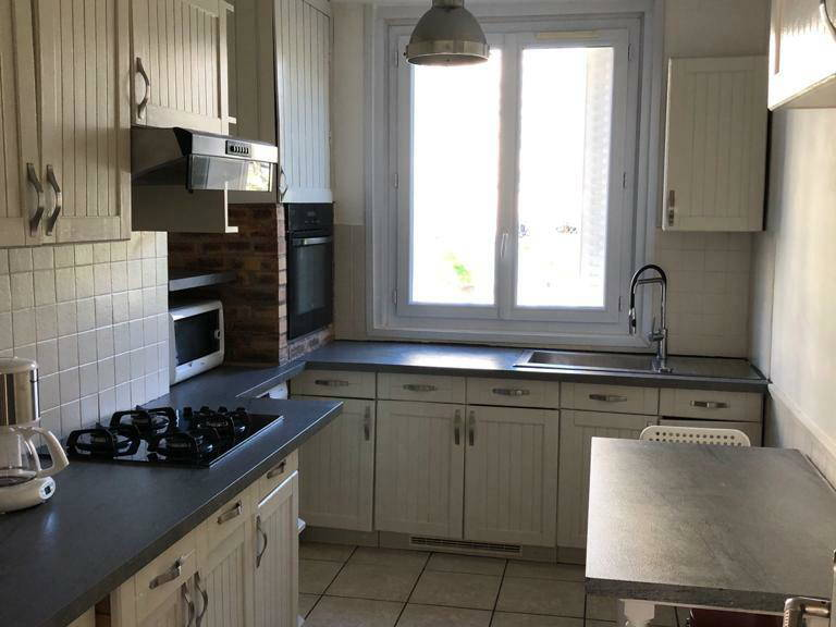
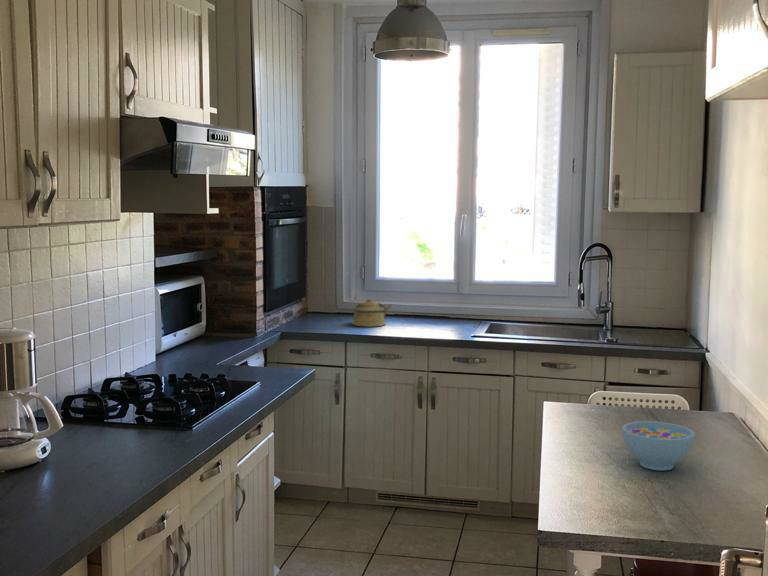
+ bowl [621,420,696,471]
+ kettle [351,297,393,328]
